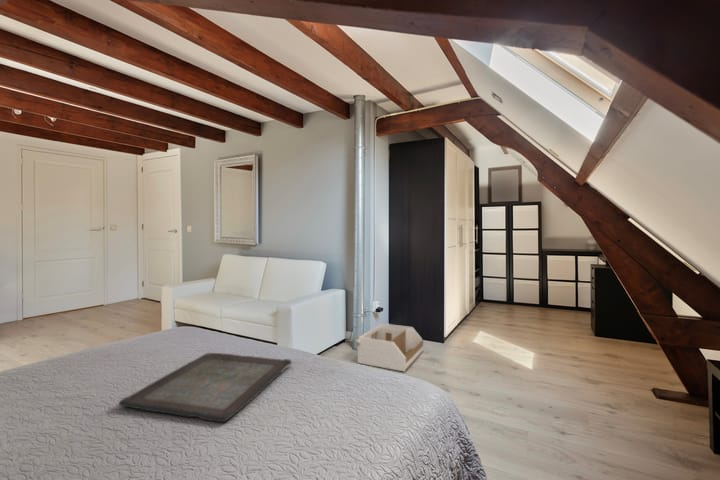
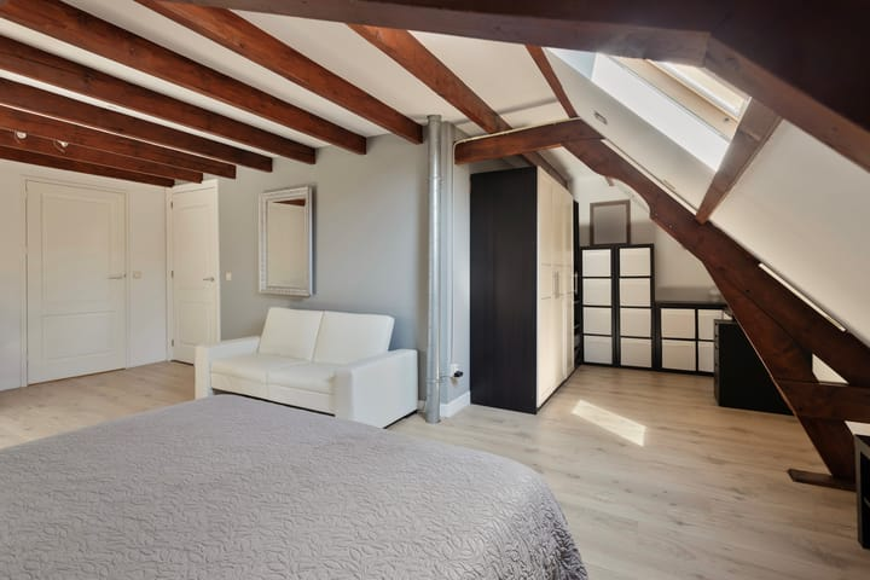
- serving tray [118,352,292,423]
- storage bin [355,322,425,373]
